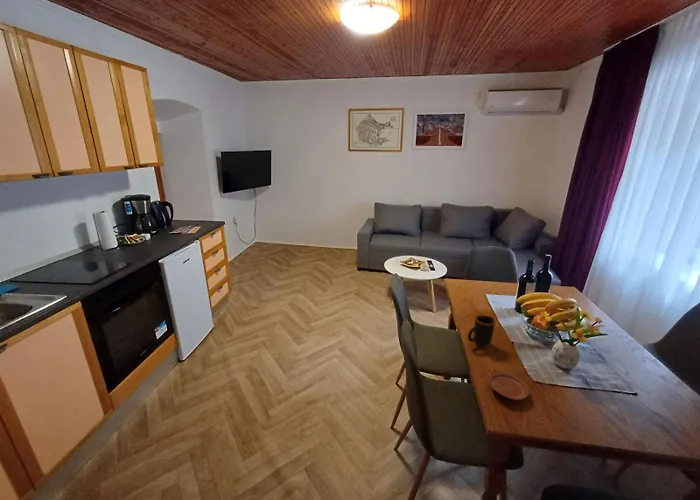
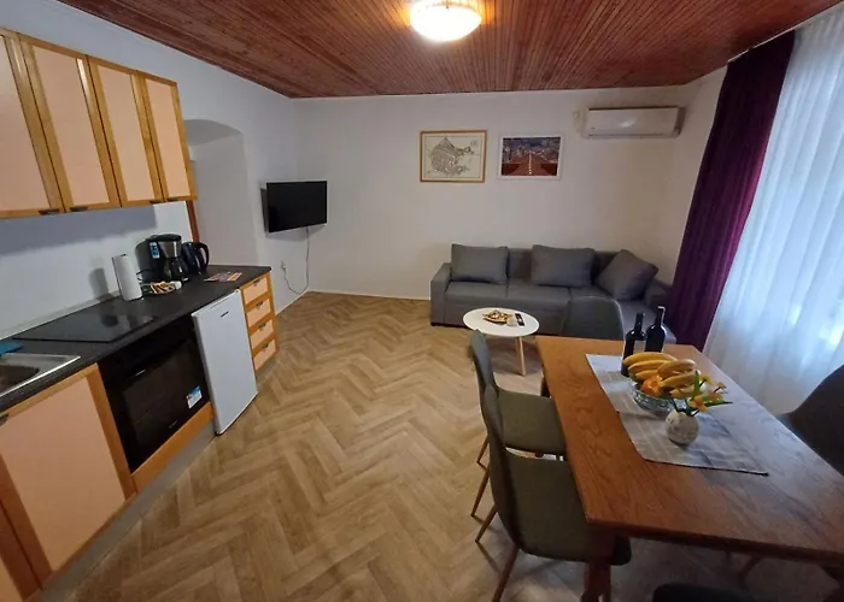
- mug [467,314,497,348]
- plate [488,371,530,401]
